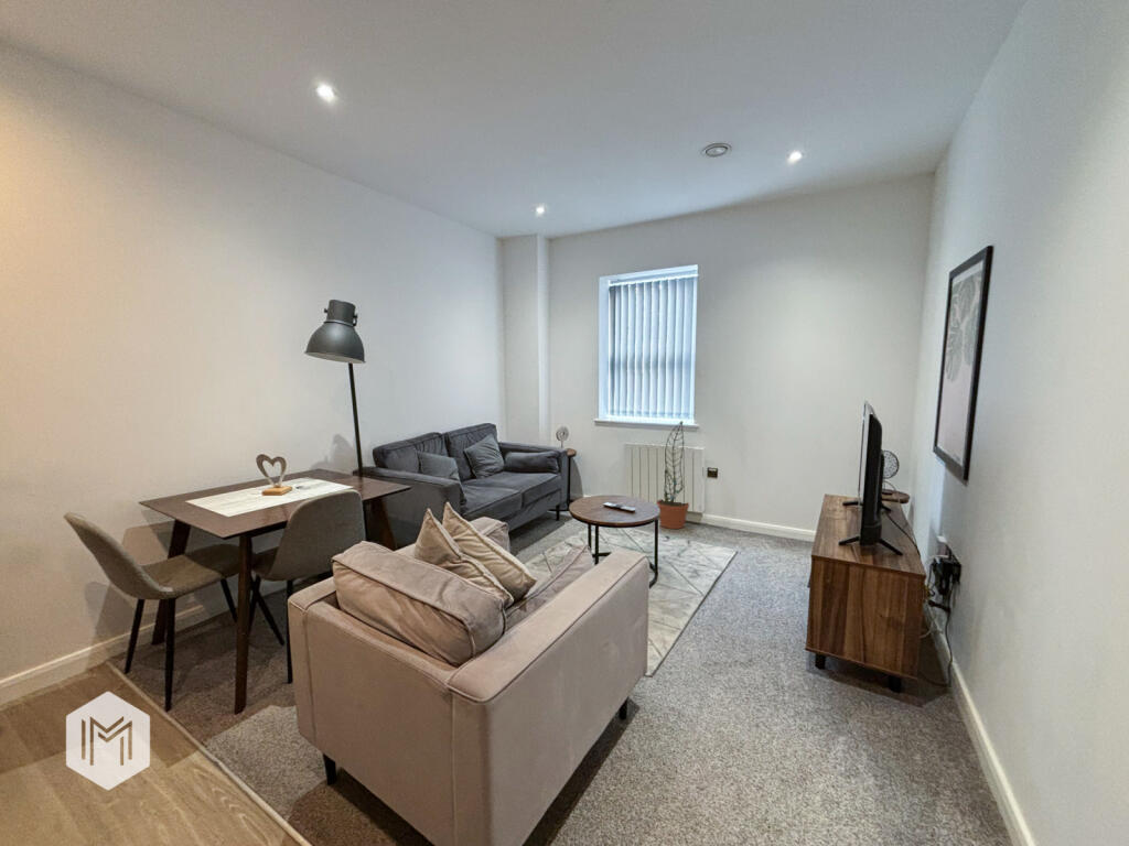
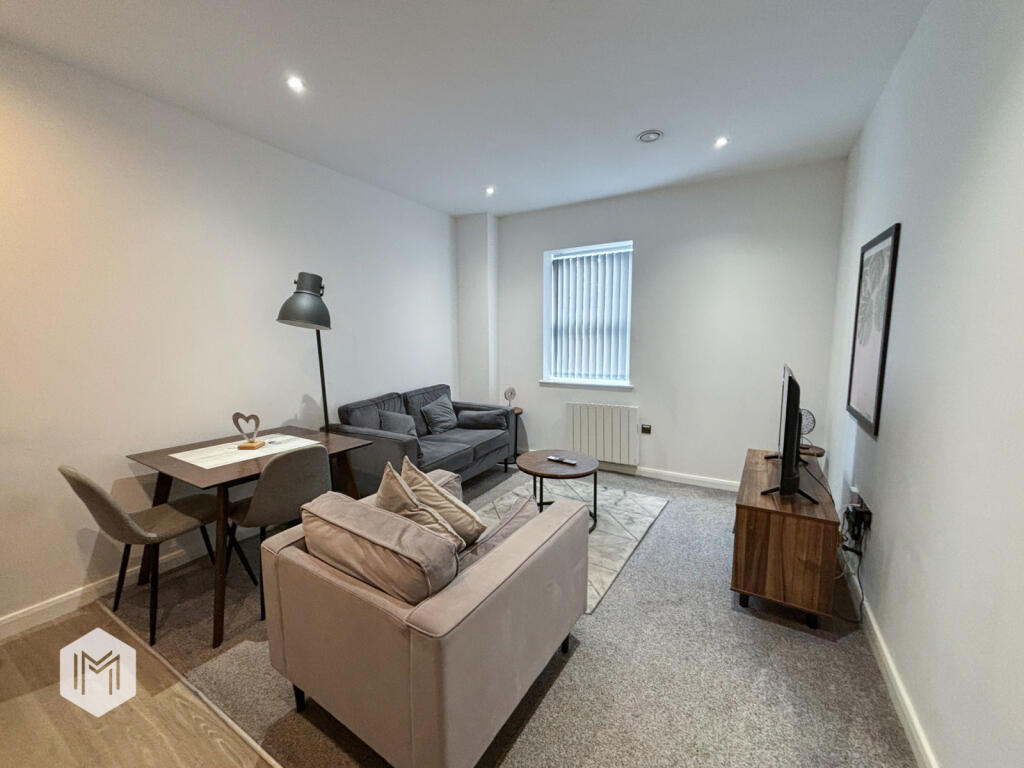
- decorative plant [656,420,690,530]
